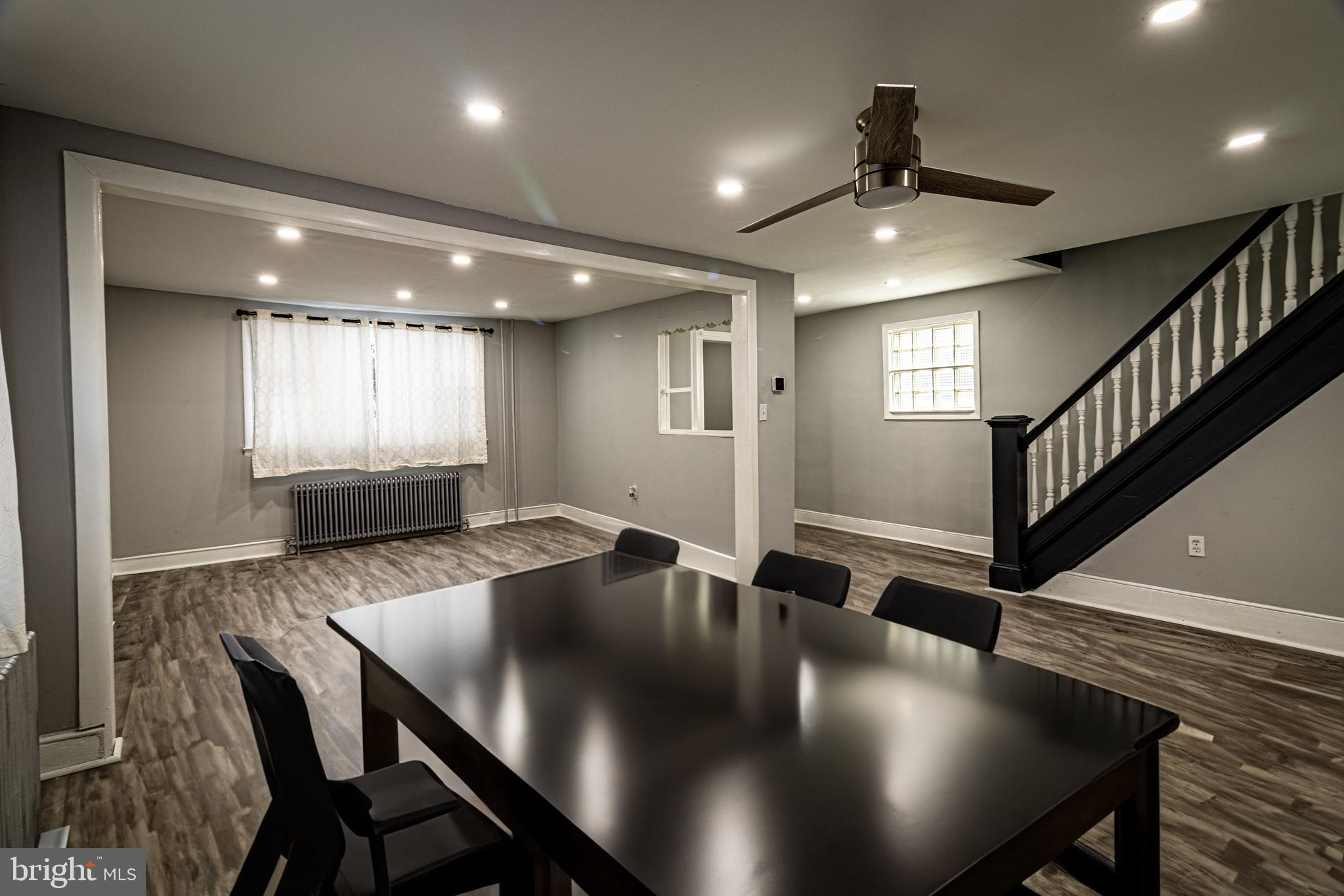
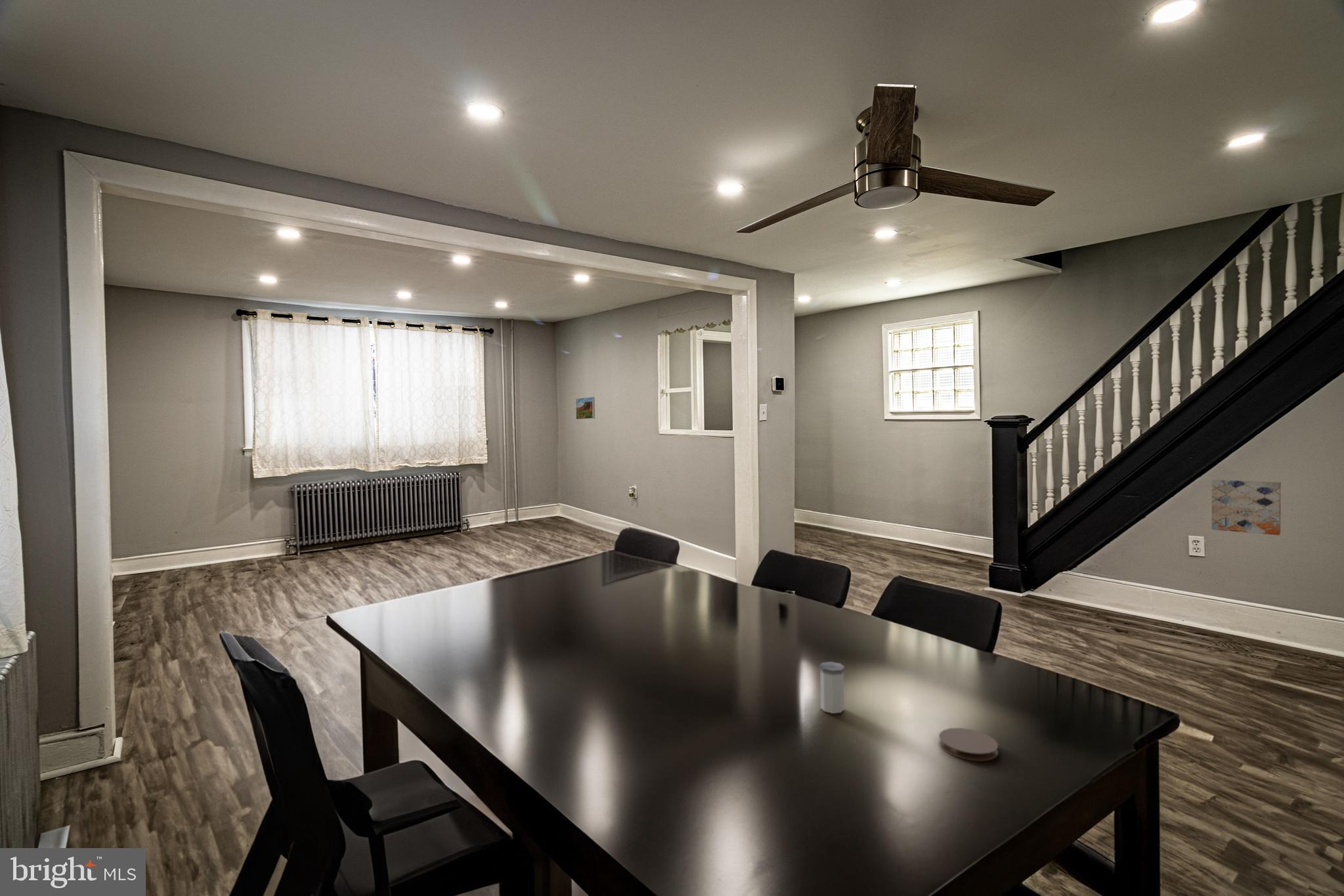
+ salt shaker [818,661,846,714]
+ coaster [938,727,999,762]
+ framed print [575,396,596,420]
+ wall art [1211,479,1282,536]
